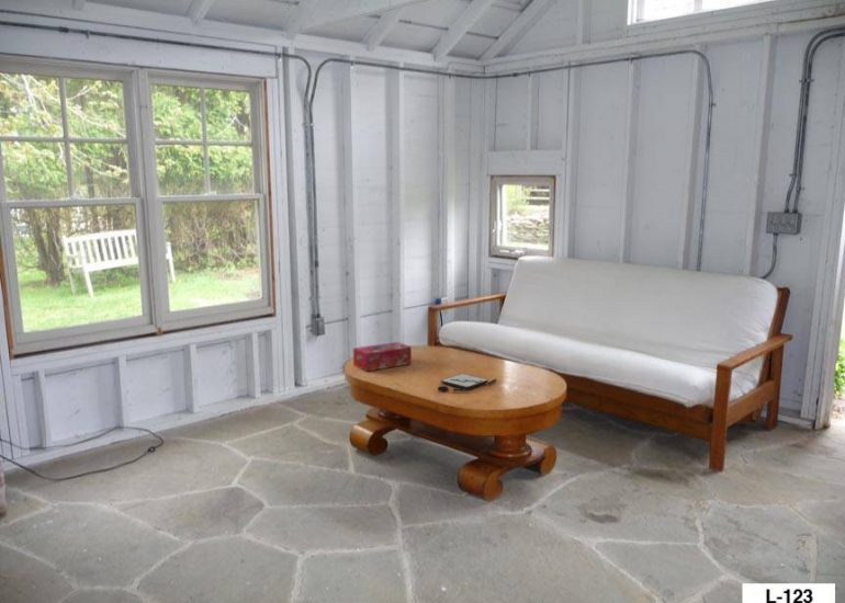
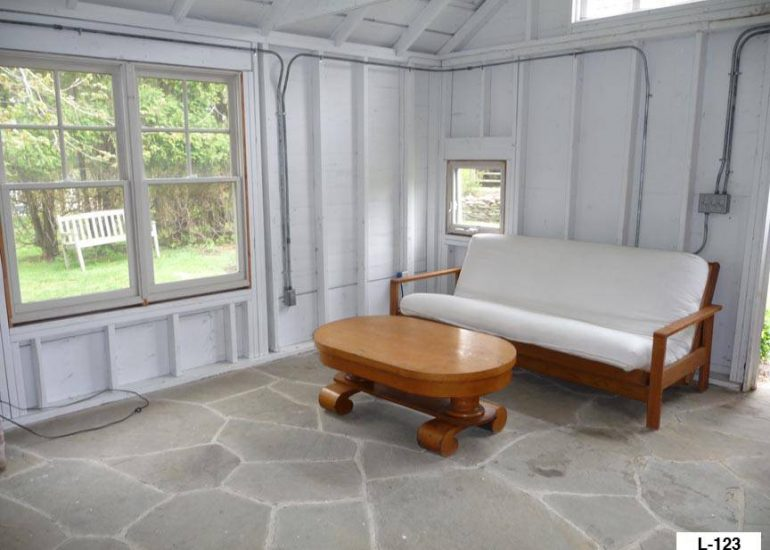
- tissue box [352,341,413,372]
- board game [437,373,498,392]
